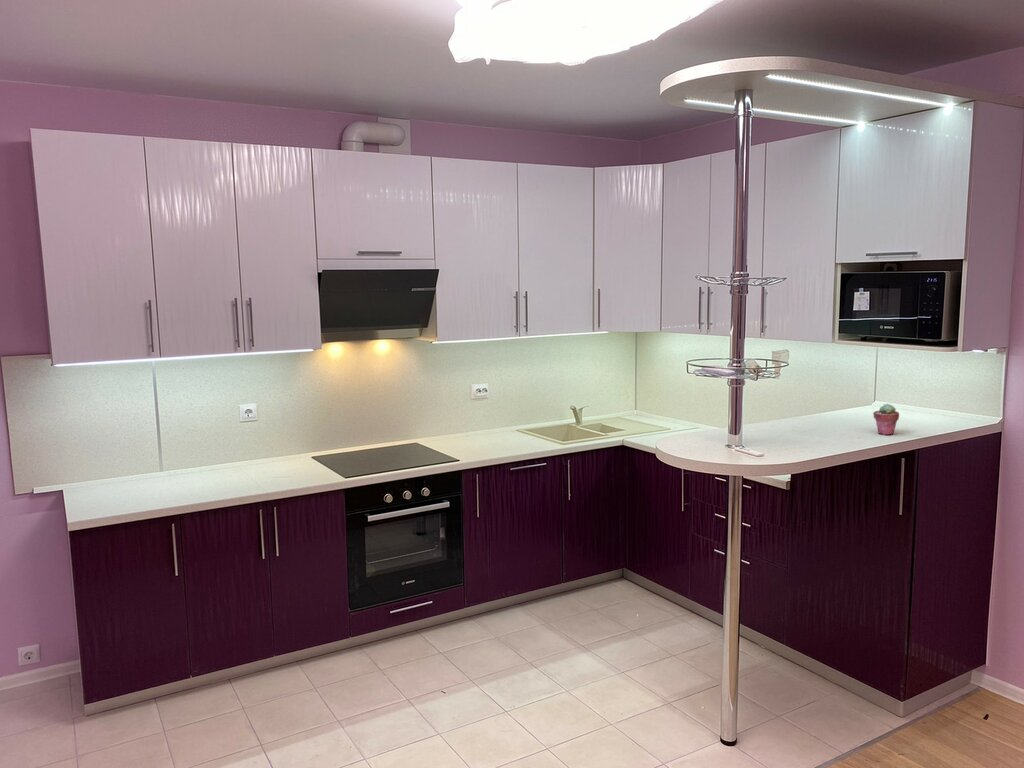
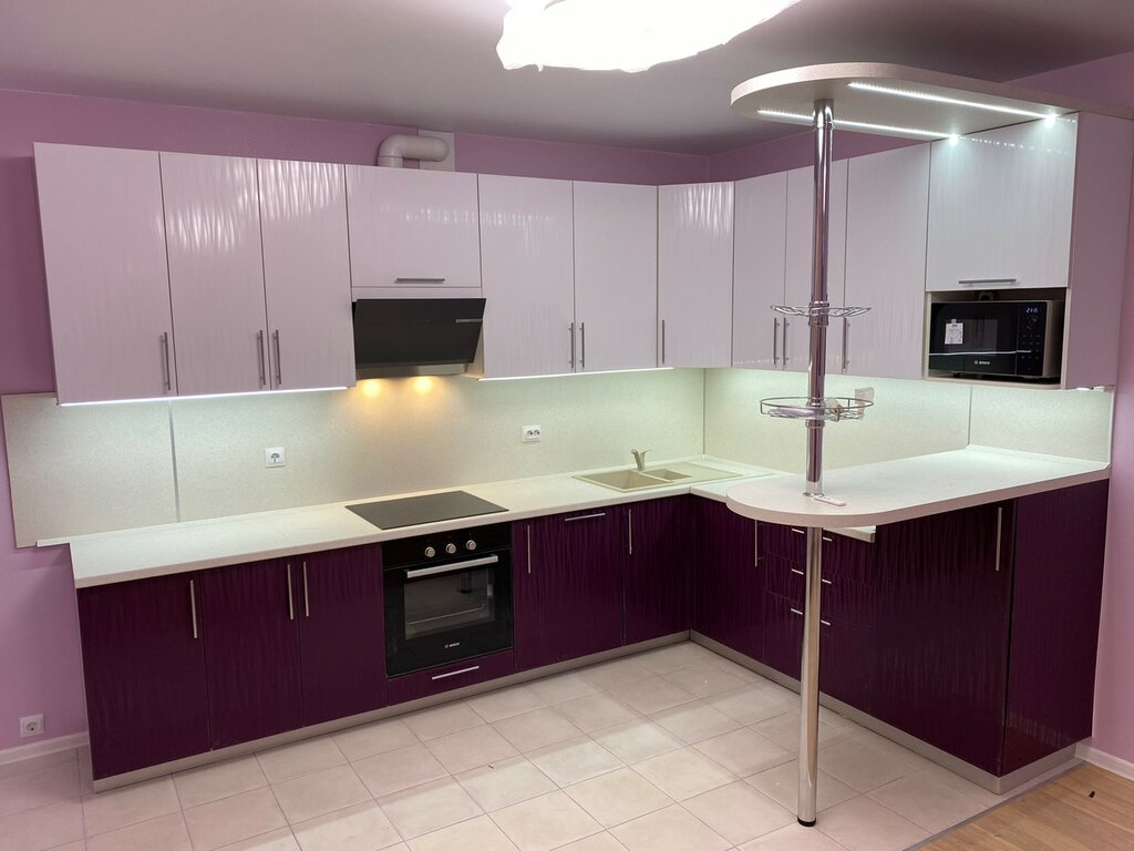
- potted succulent [872,402,900,436]
